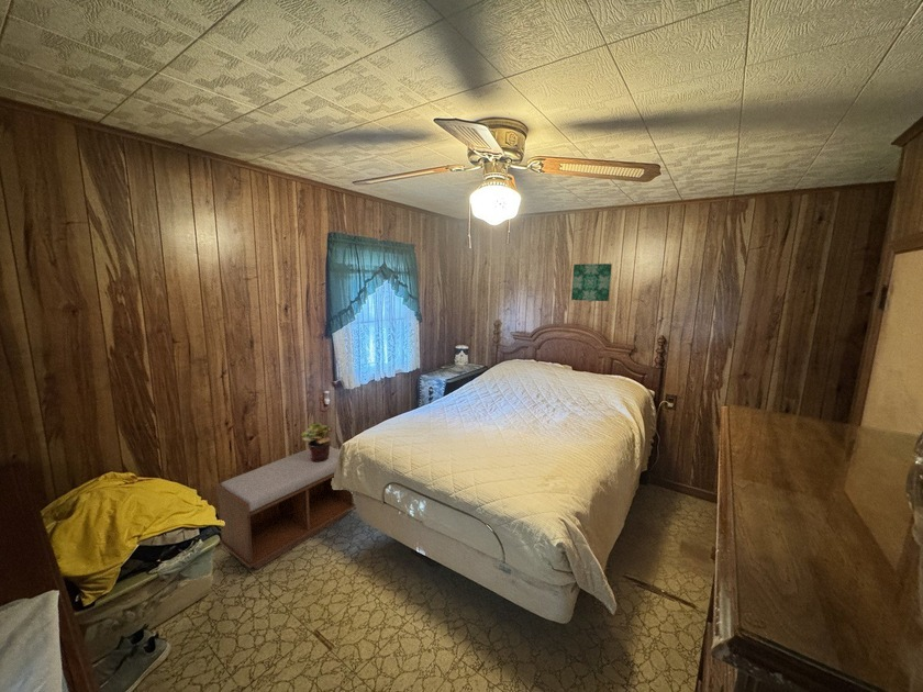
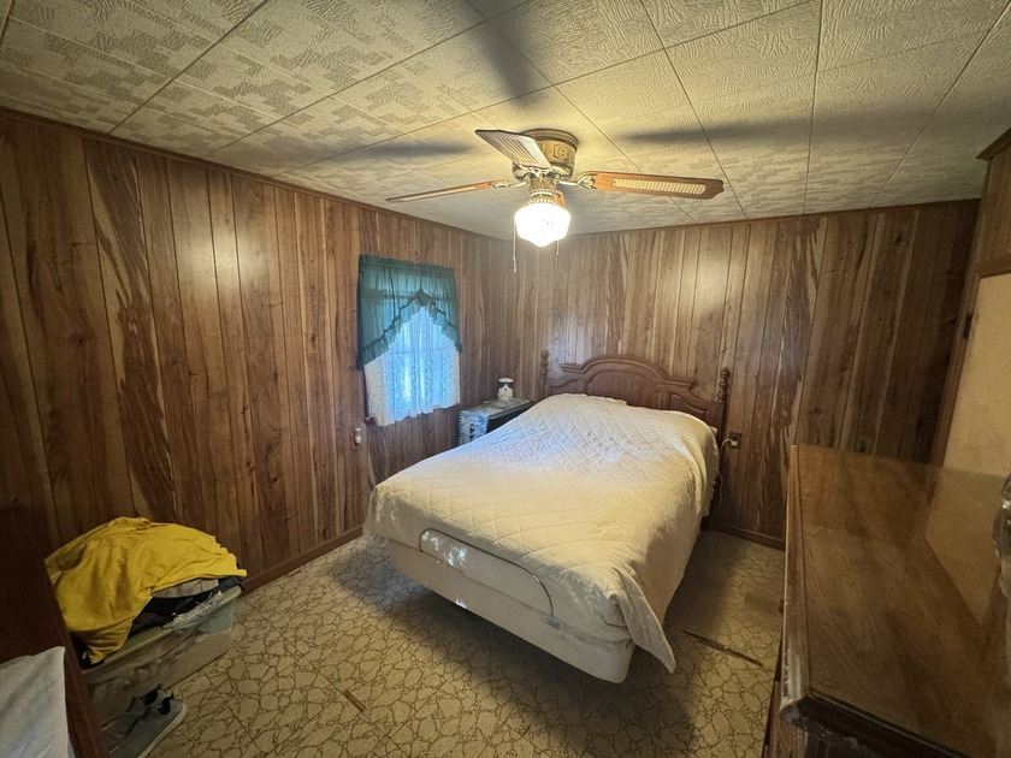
- wall art [570,263,613,302]
- bench [214,445,356,571]
- potted plant [300,422,333,462]
